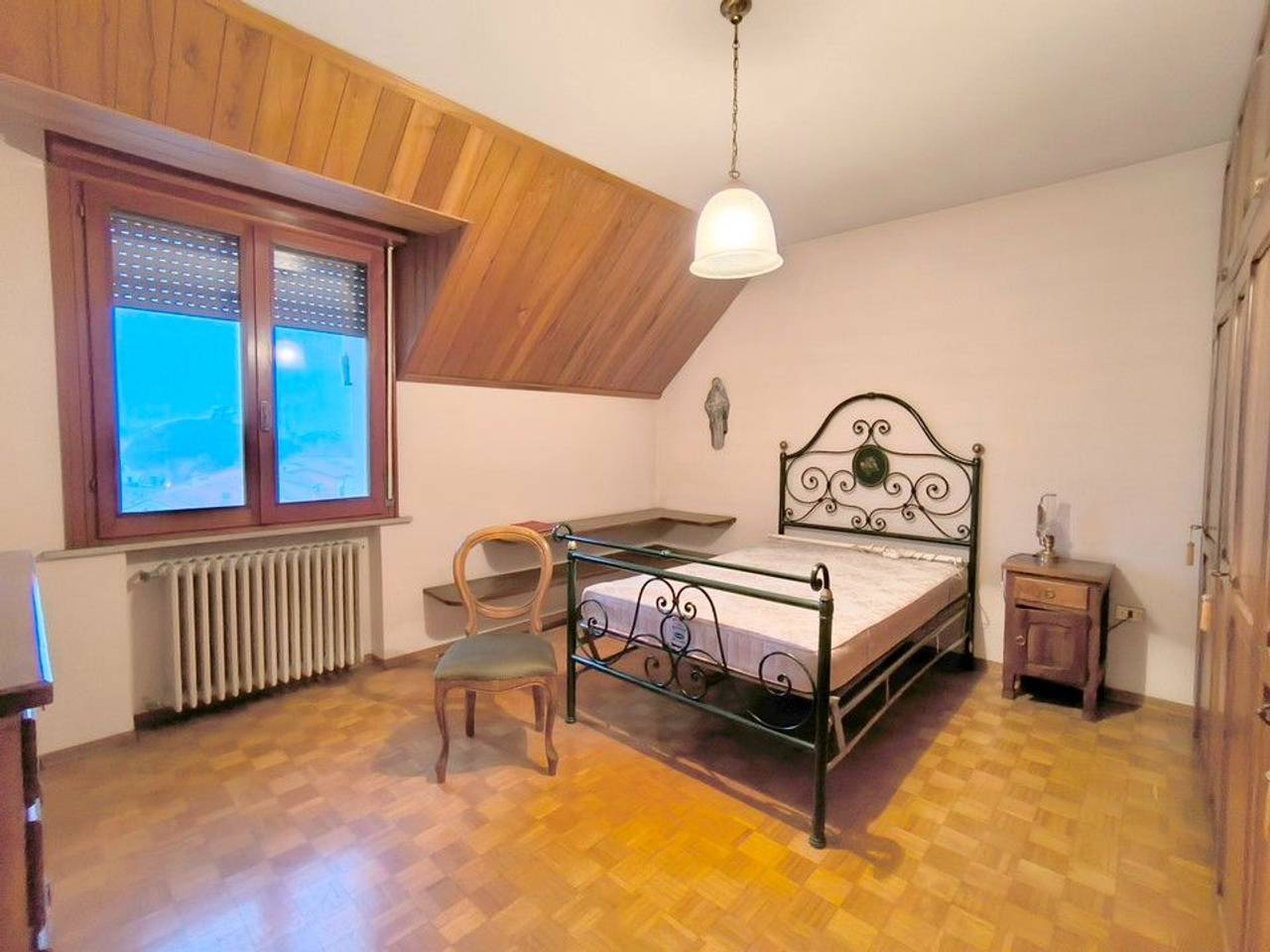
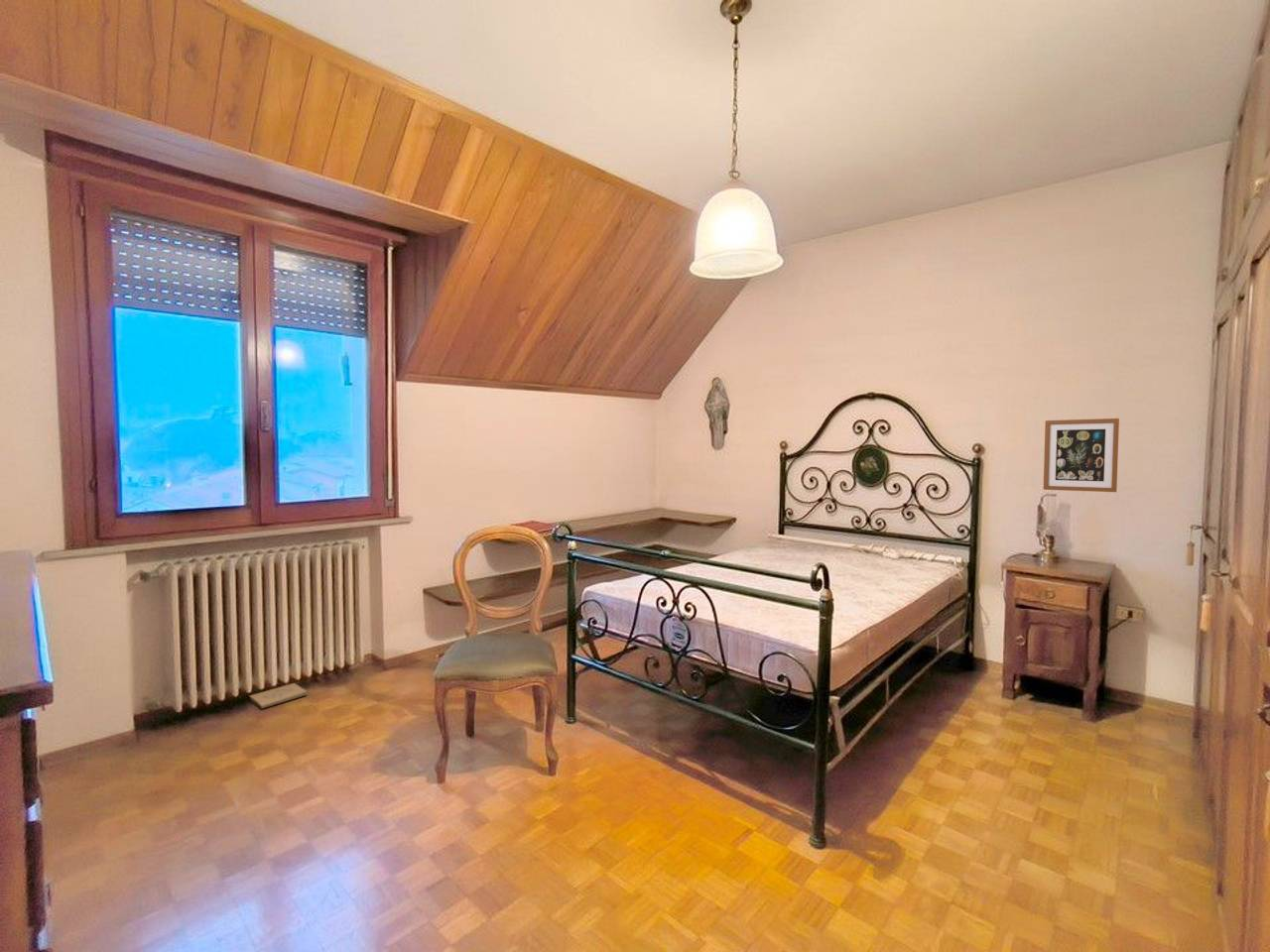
+ box [249,682,308,710]
+ wall art [1043,417,1120,493]
